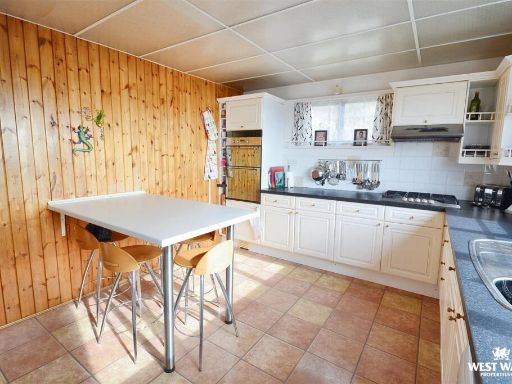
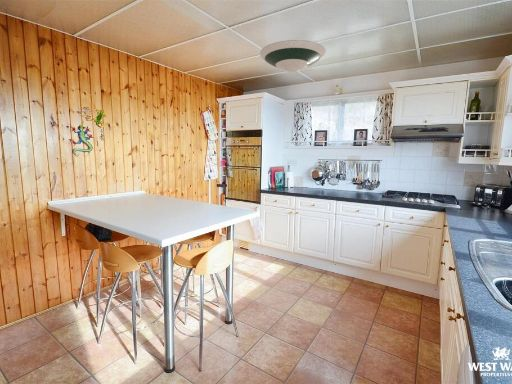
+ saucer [259,39,327,73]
